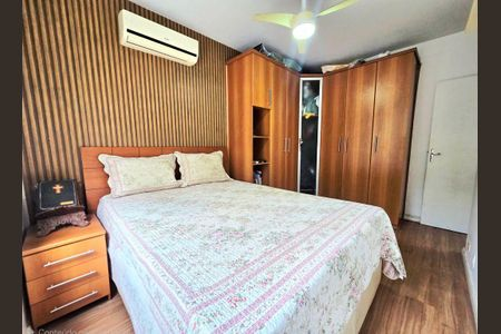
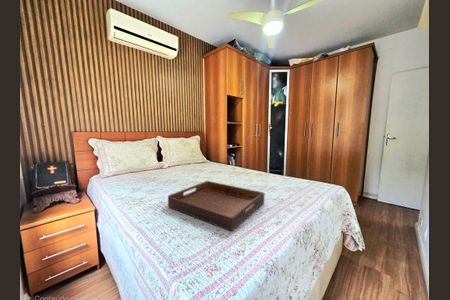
+ serving tray [167,180,265,233]
